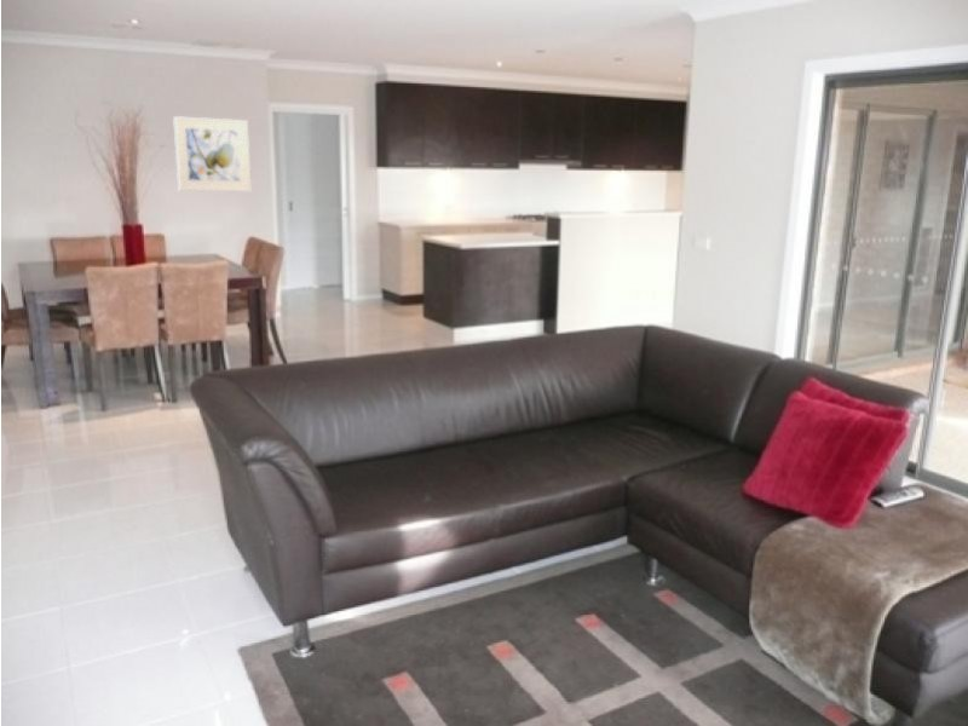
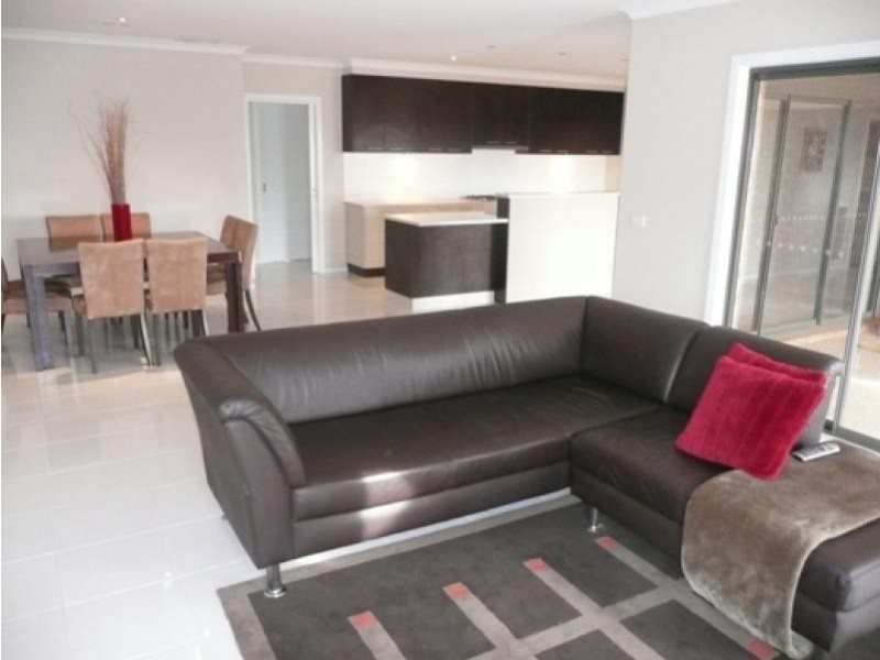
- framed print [172,115,252,192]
